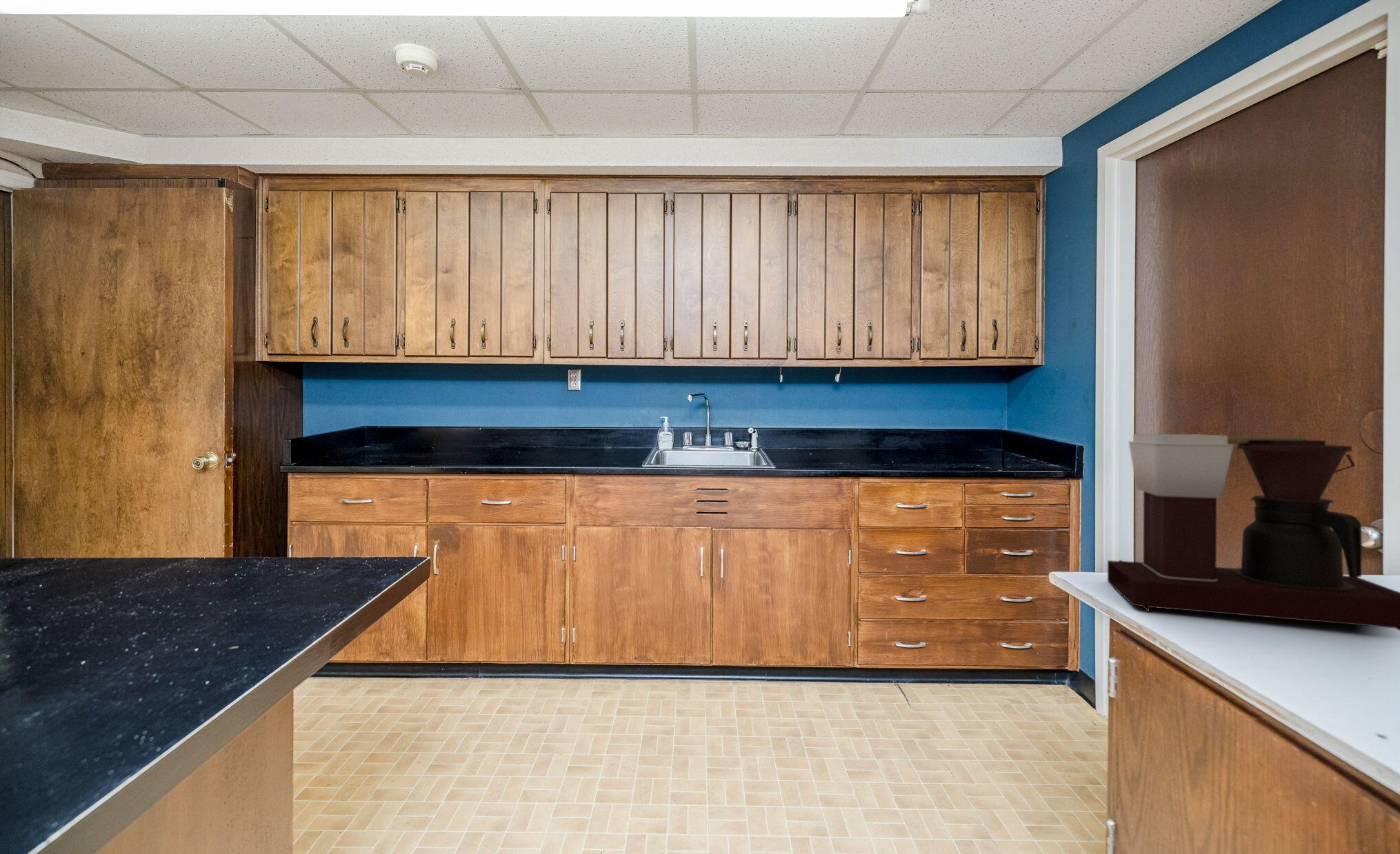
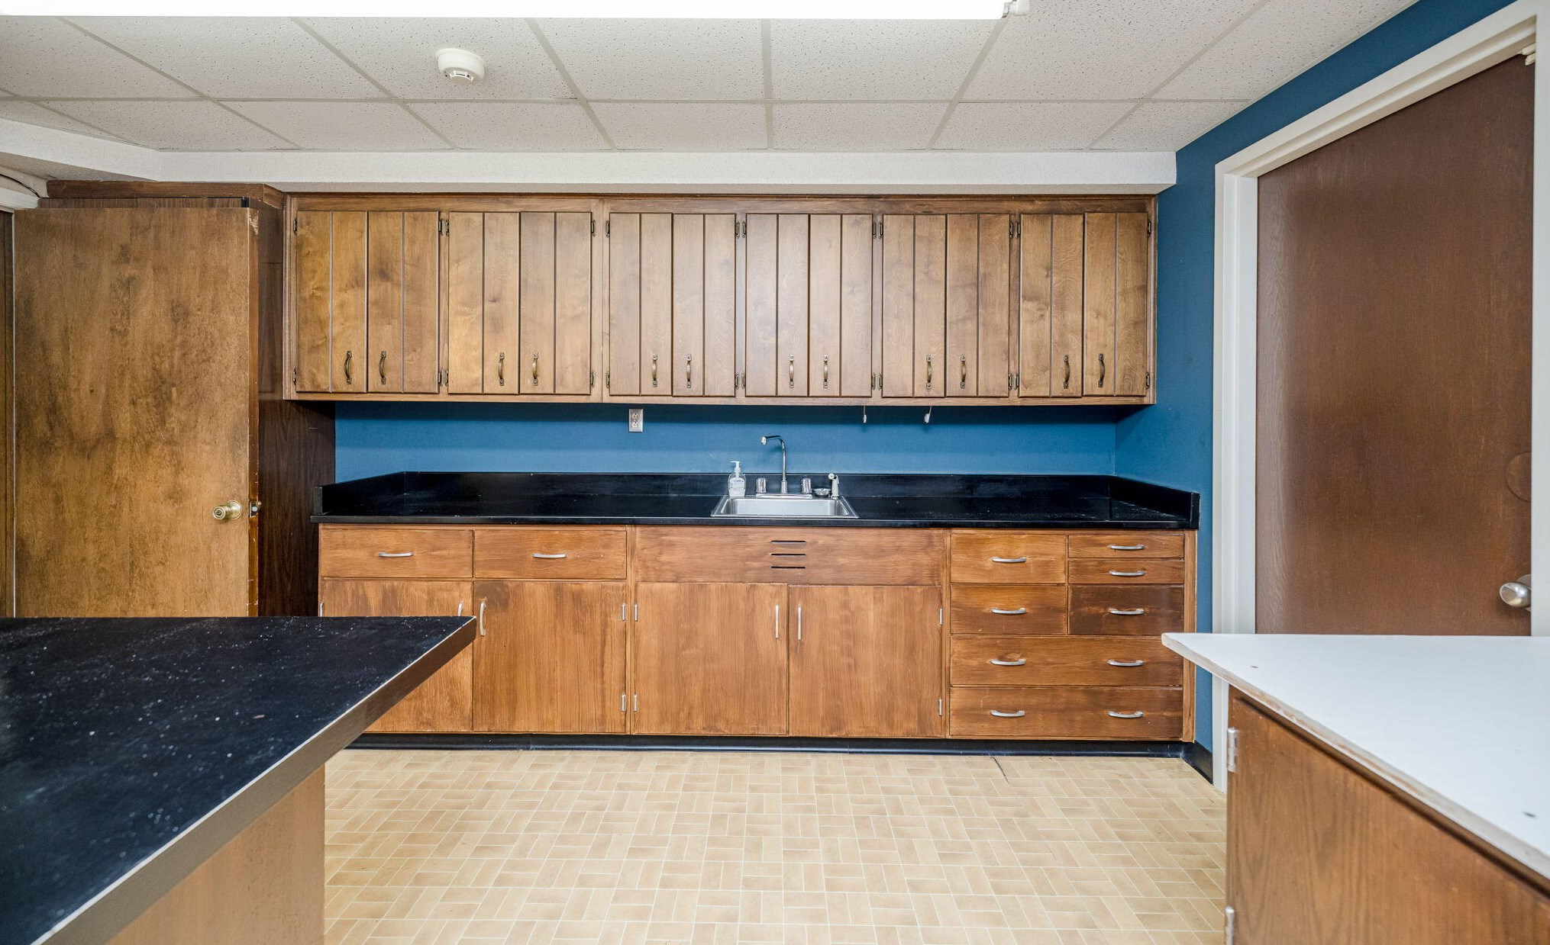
- coffee maker [1107,434,1400,631]
